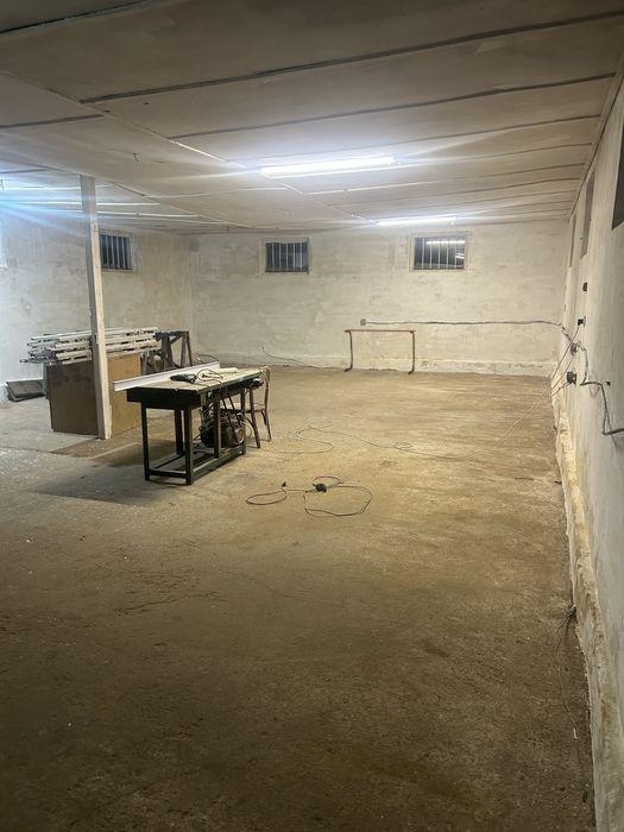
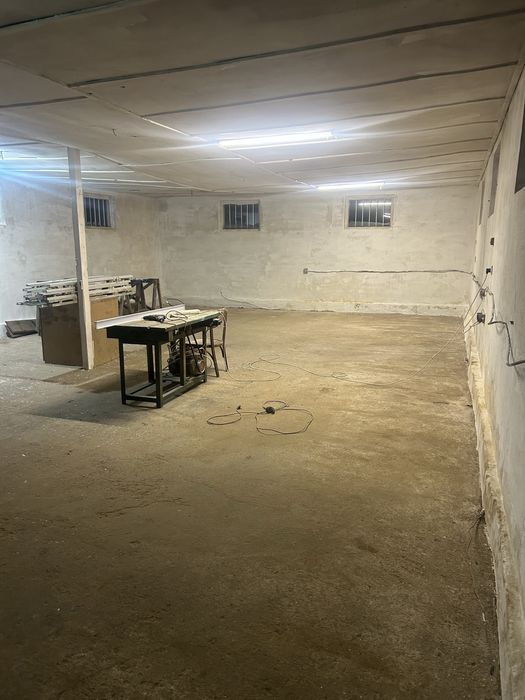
- desk [342,328,418,374]
